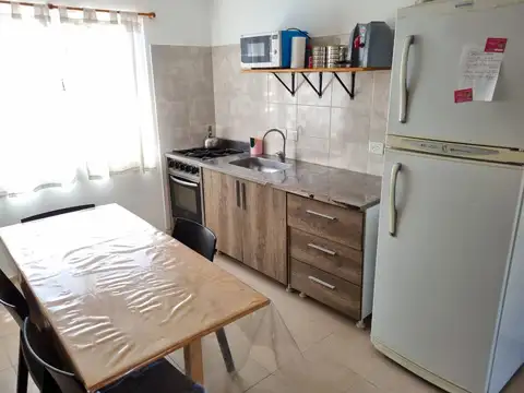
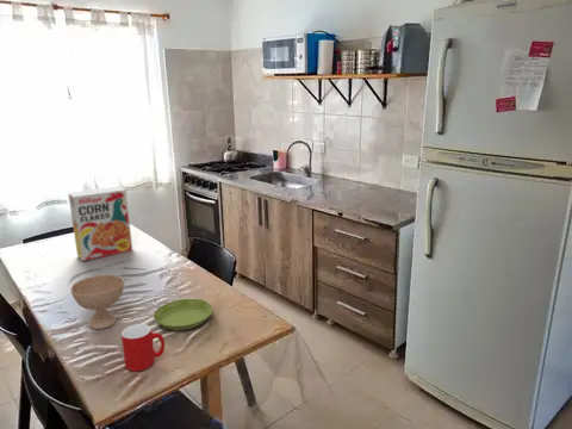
+ cereal box [67,185,133,262]
+ bowl [69,274,125,330]
+ cup [120,323,166,372]
+ saucer [153,298,213,331]
